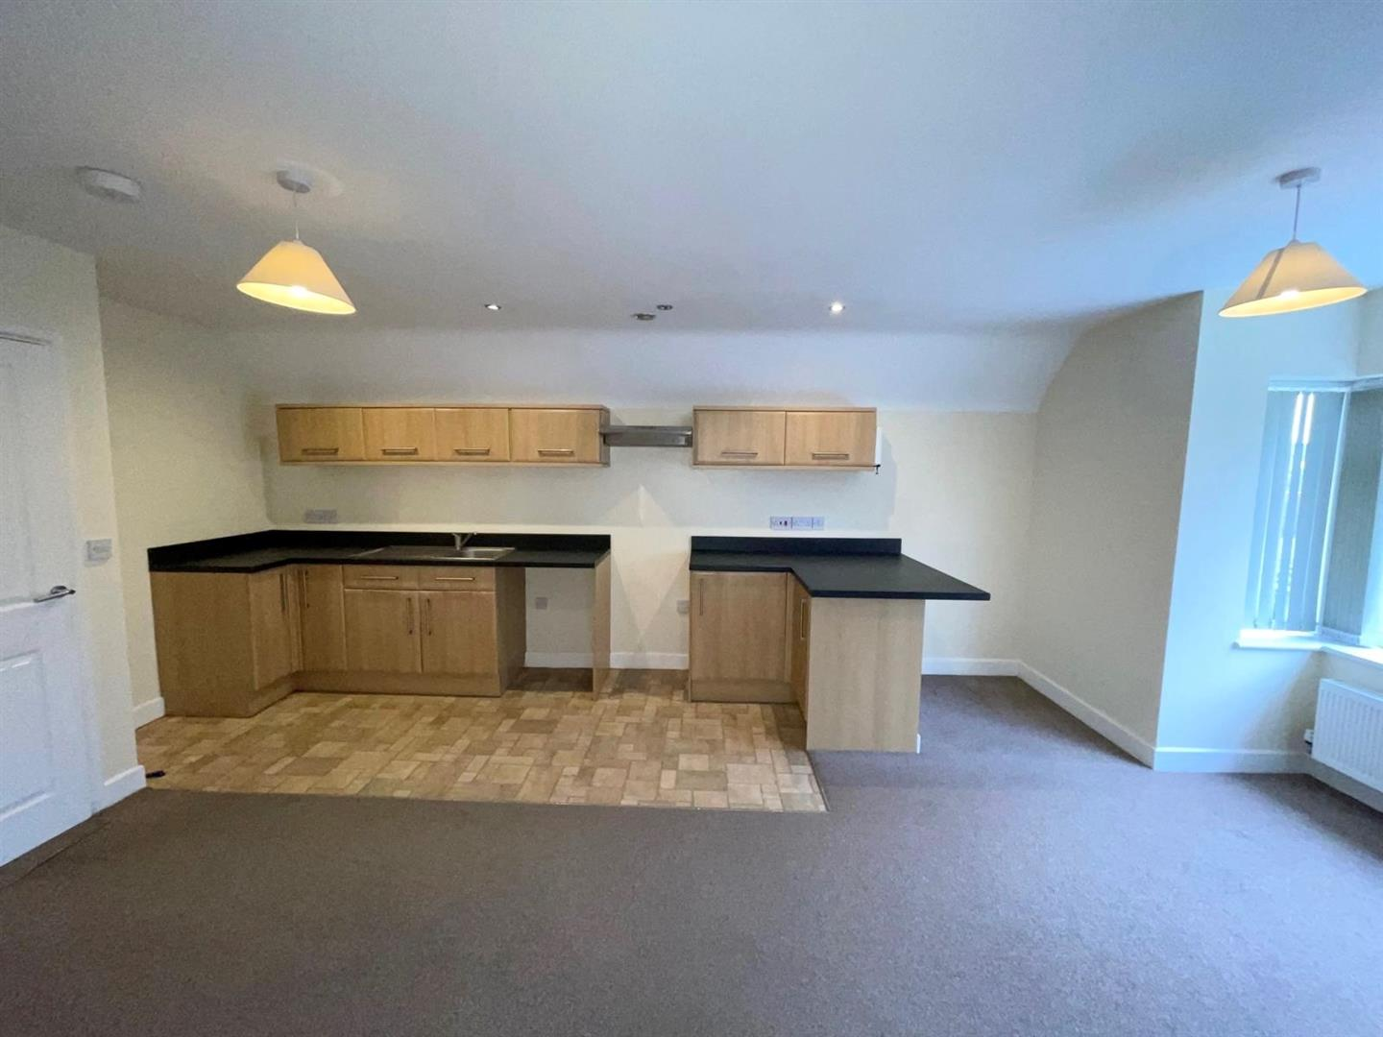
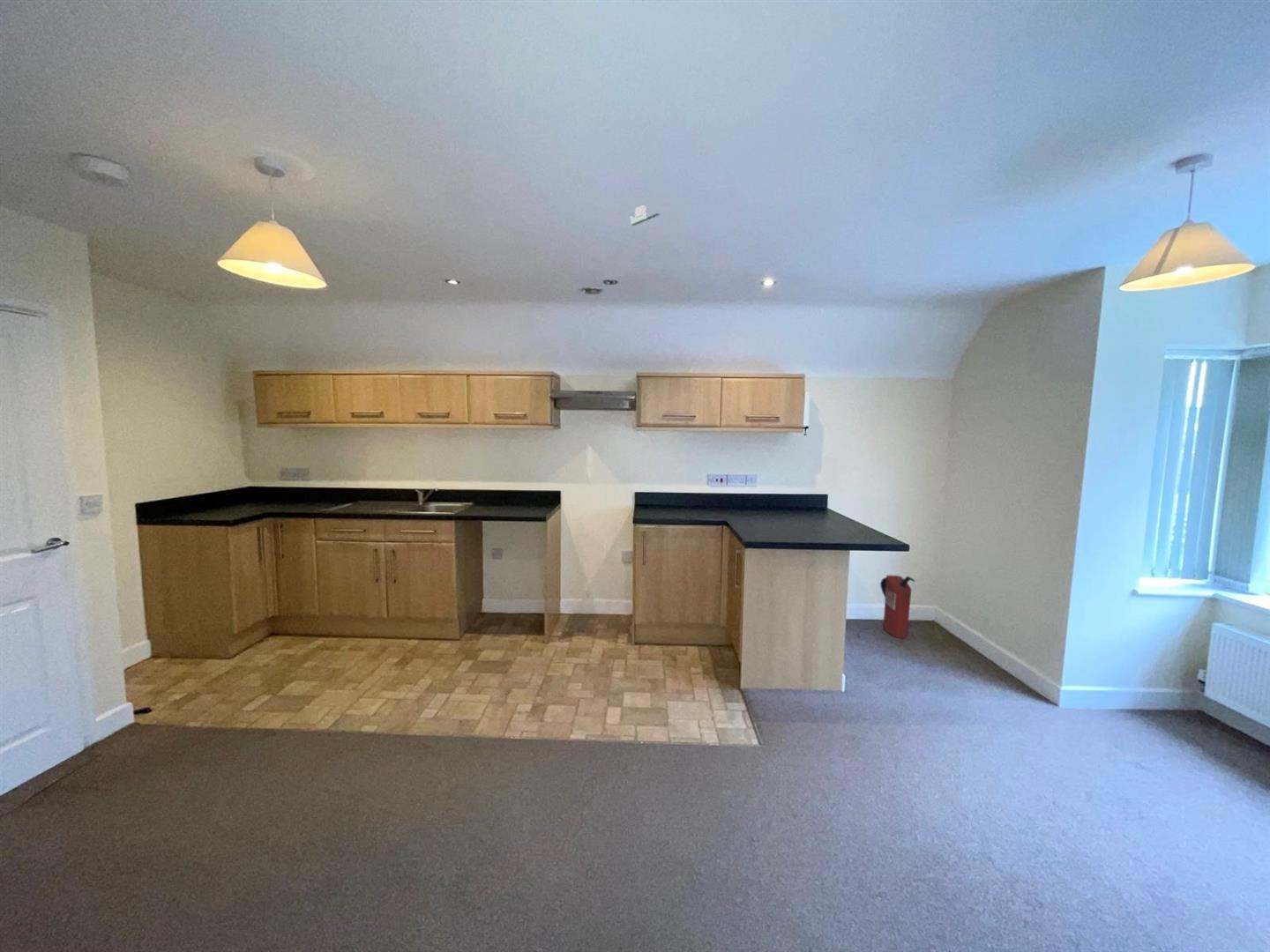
+ tape dispenser [630,204,661,227]
+ fire extinguisher [879,574,916,640]
